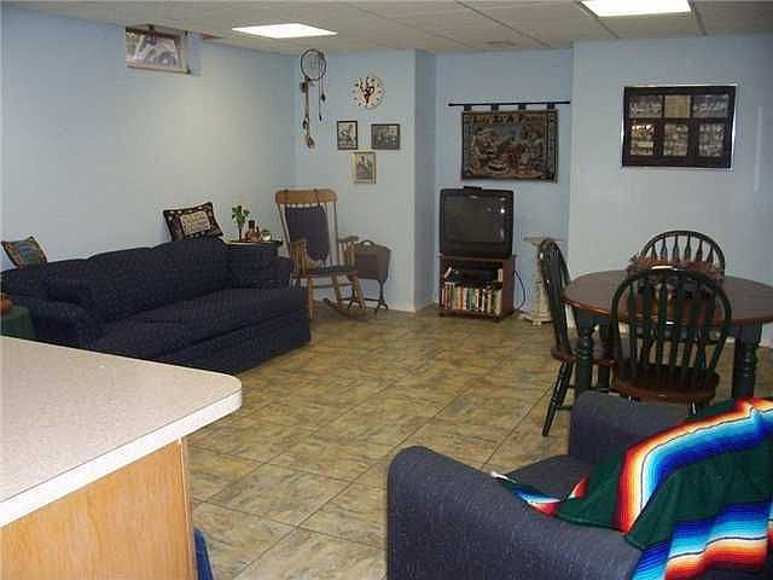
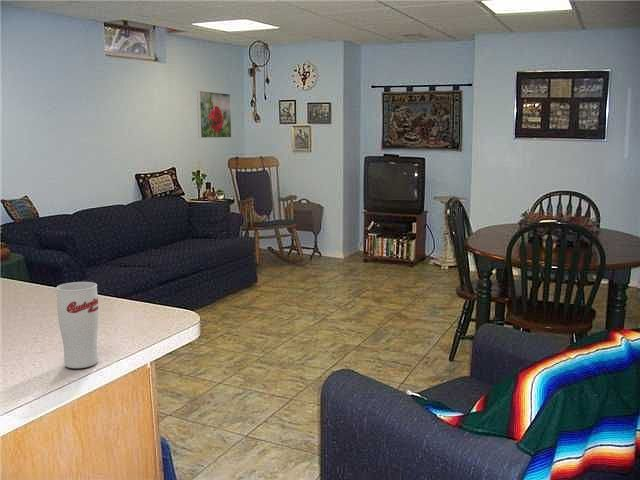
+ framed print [196,90,232,139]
+ cup [55,281,99,369]
